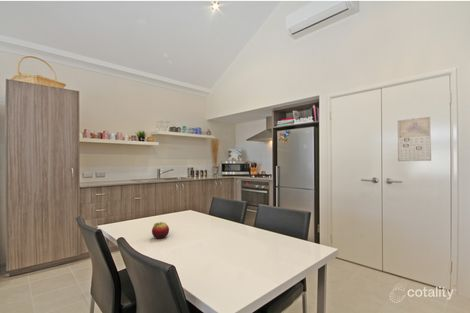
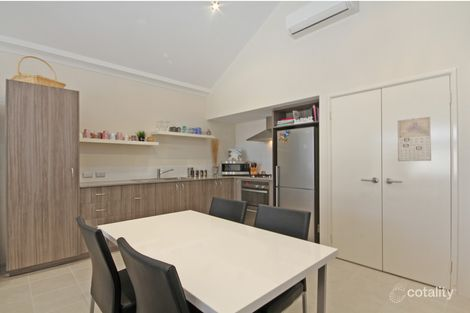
- fruit [151,221,170,240]
